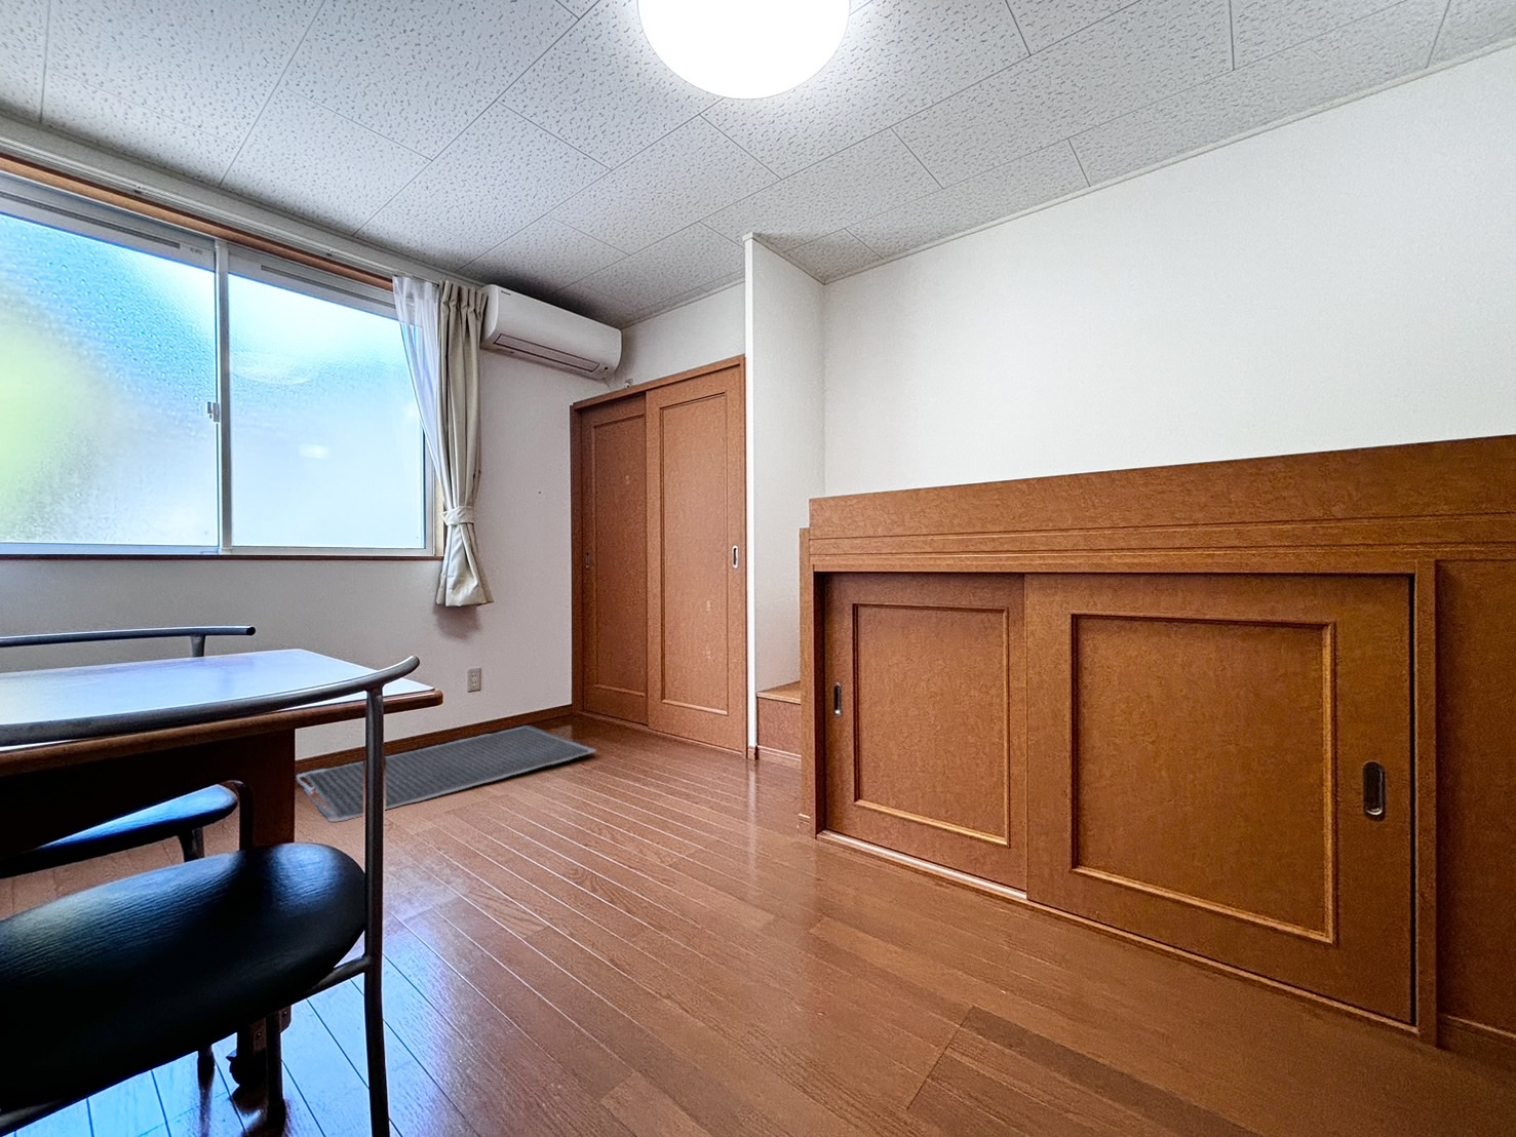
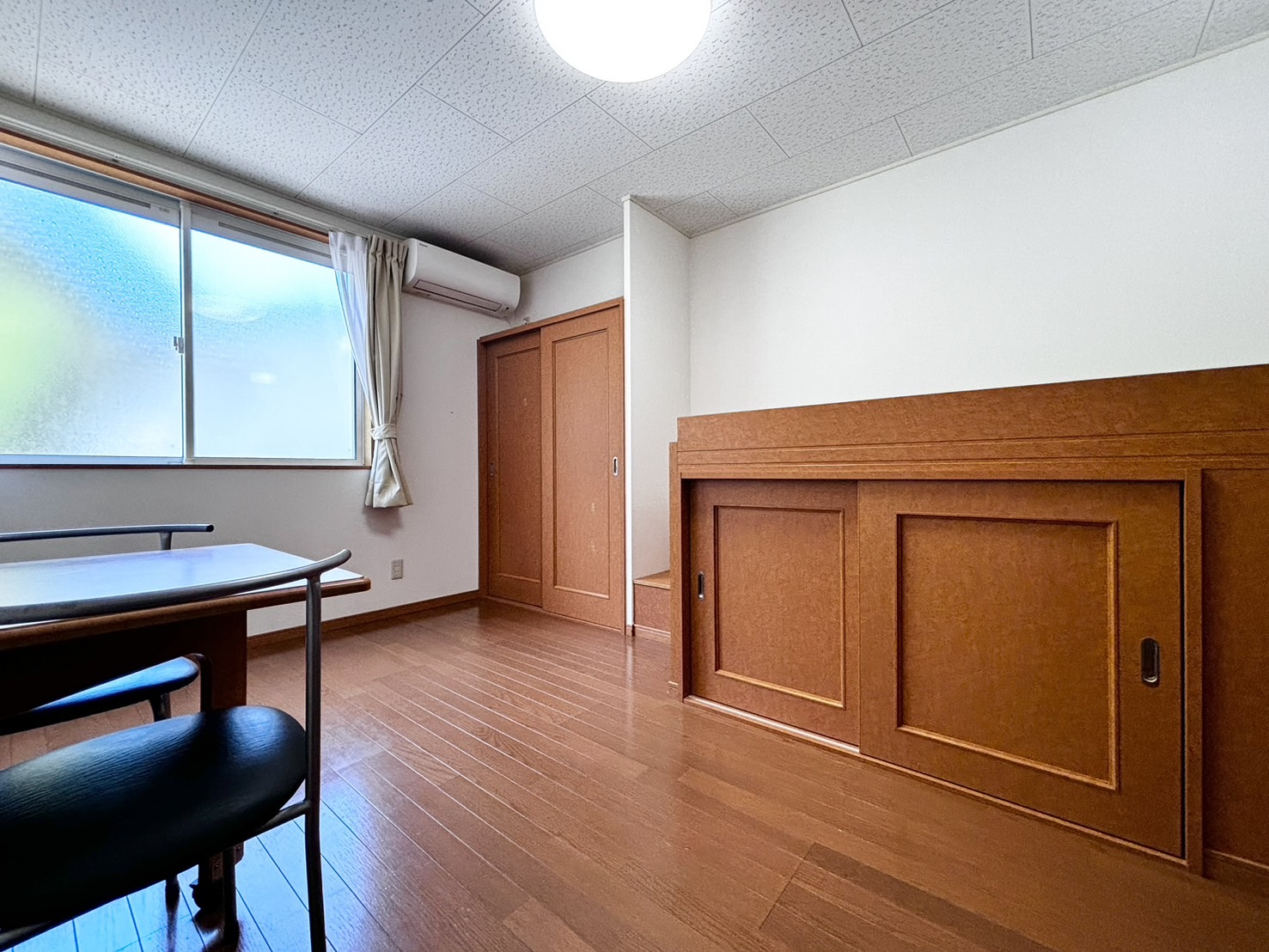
- floor mat [295,725,597,823]
